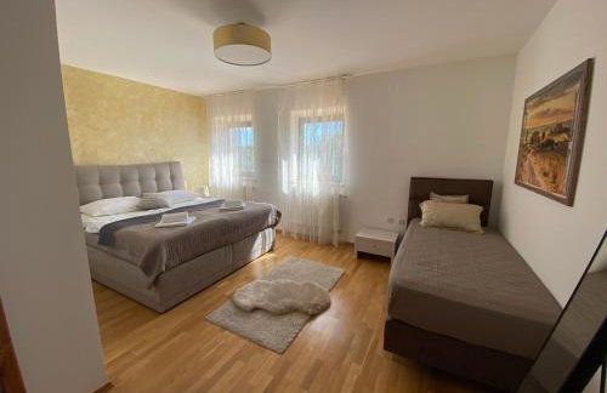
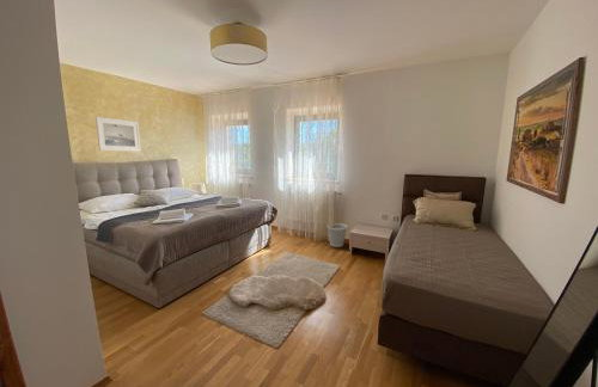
+ wastebasket [327,222,348,248]
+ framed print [94,116,142,153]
